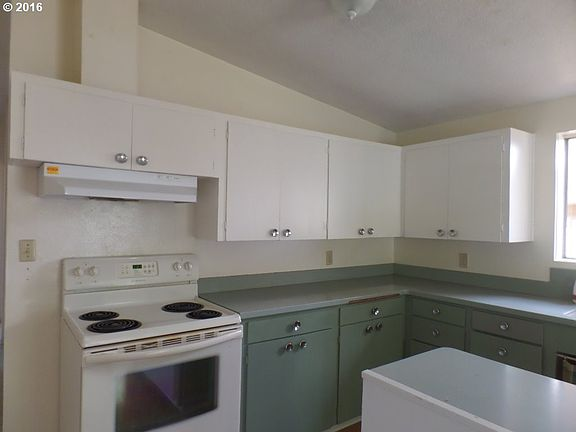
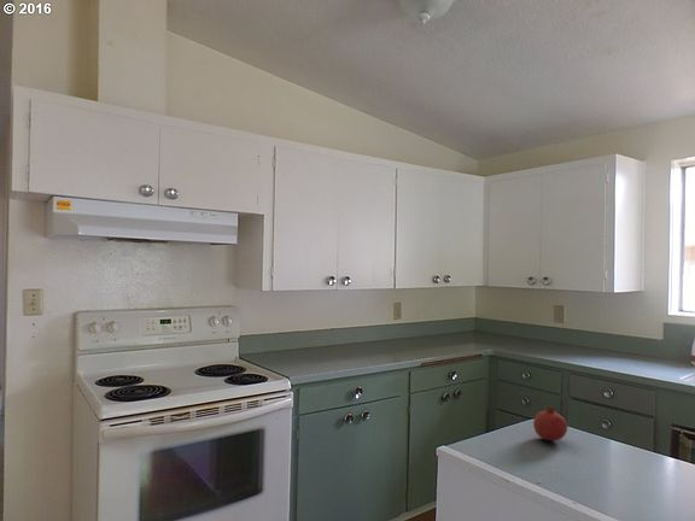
+ fruit [532,404,568,443]
